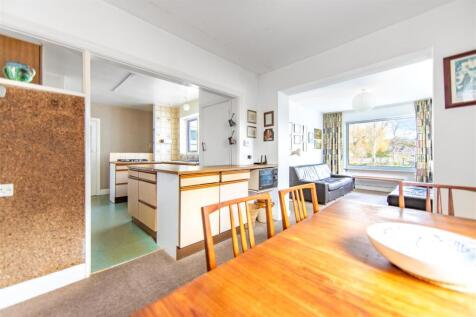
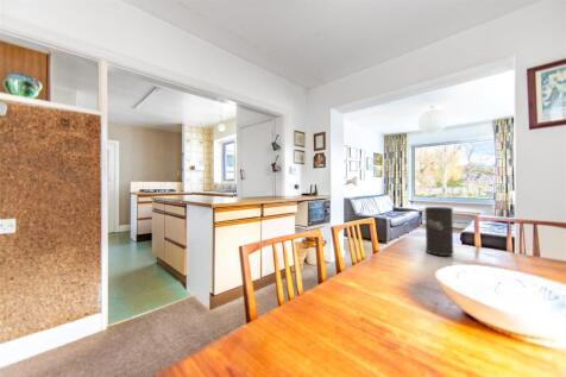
+ speaker [424,206,454,257]
